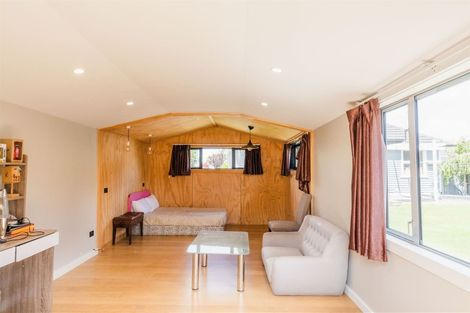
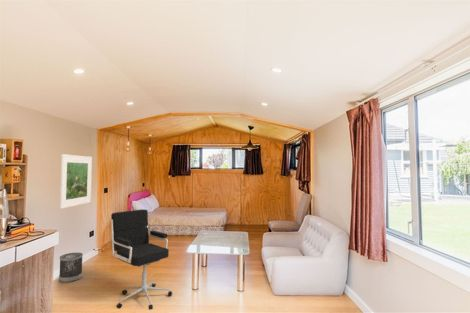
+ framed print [58,153,93,210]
+ office chair [110,208,173,311]
+ wastebasket [58,252,84,283]
